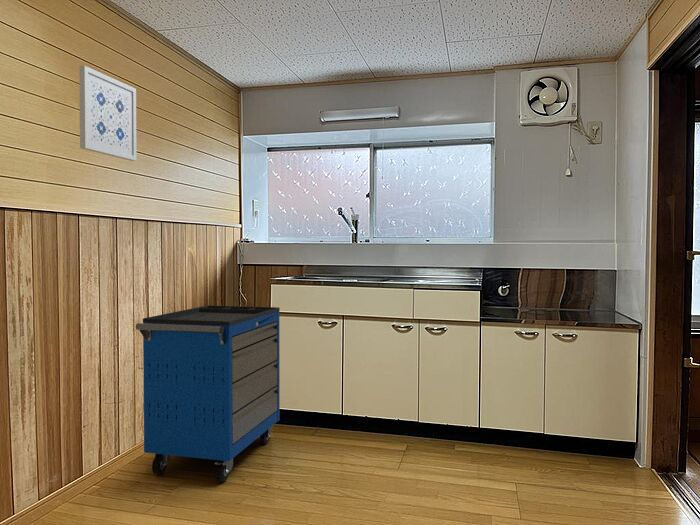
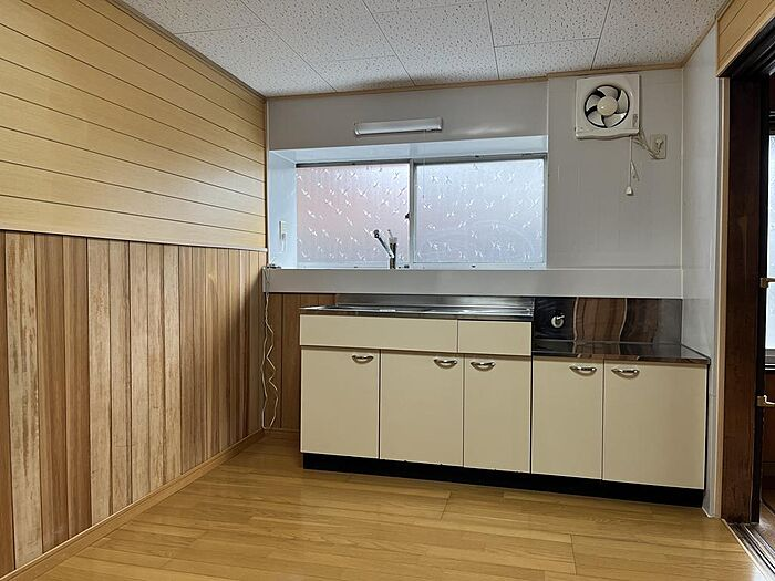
- wall art [78,65,138,162]
- storage cabinet [135,304,281,483]
